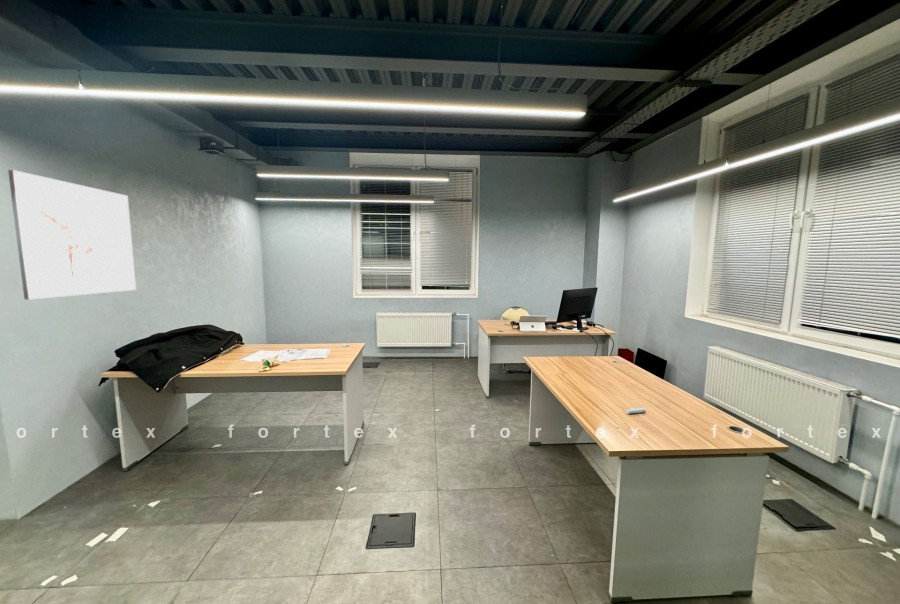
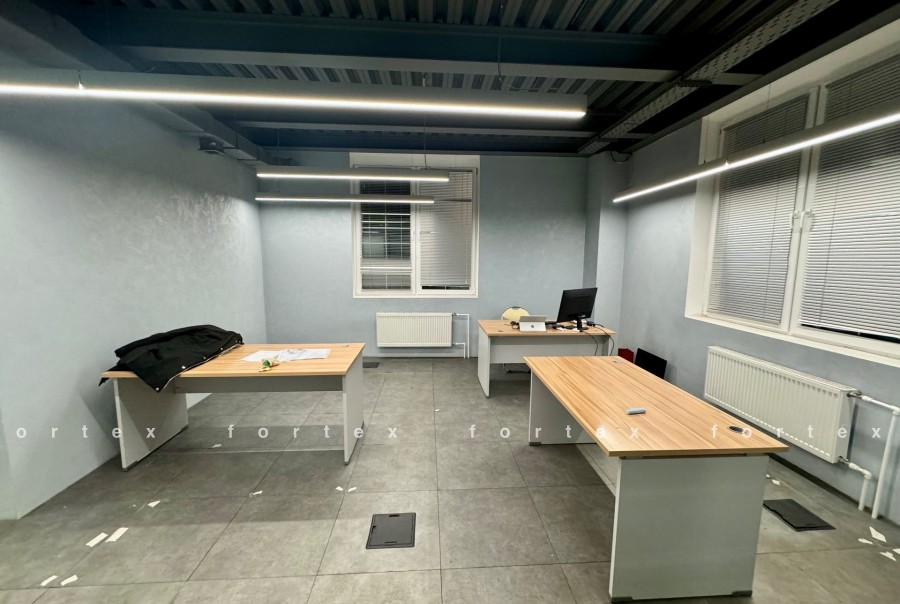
- wall art [7,169,137,300]
